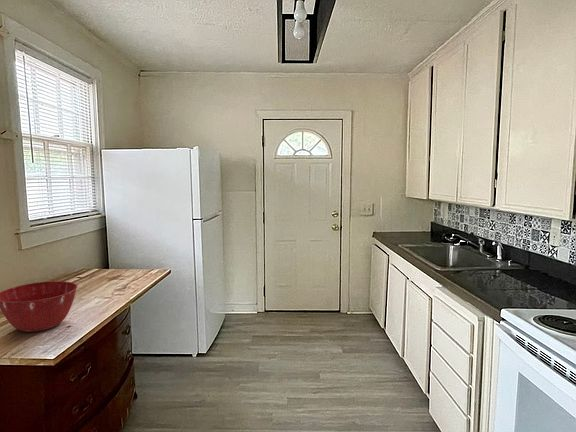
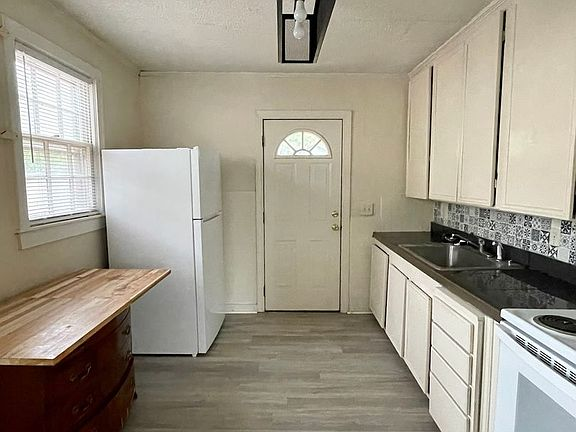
- mixing bowl [0,280,78,333]
